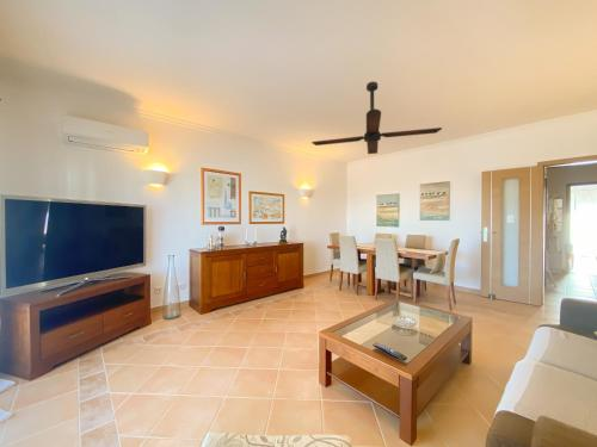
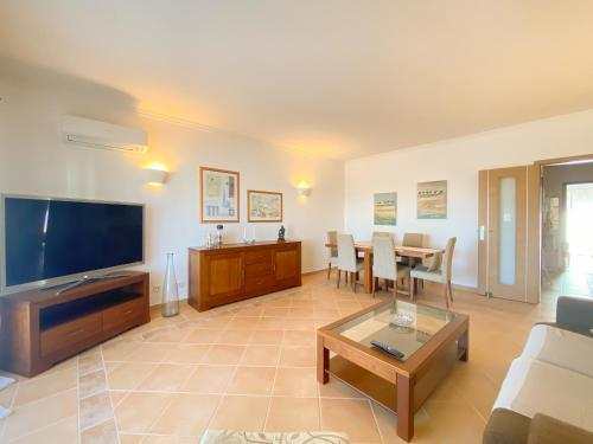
- ceiling fan [310,80,443,155]
